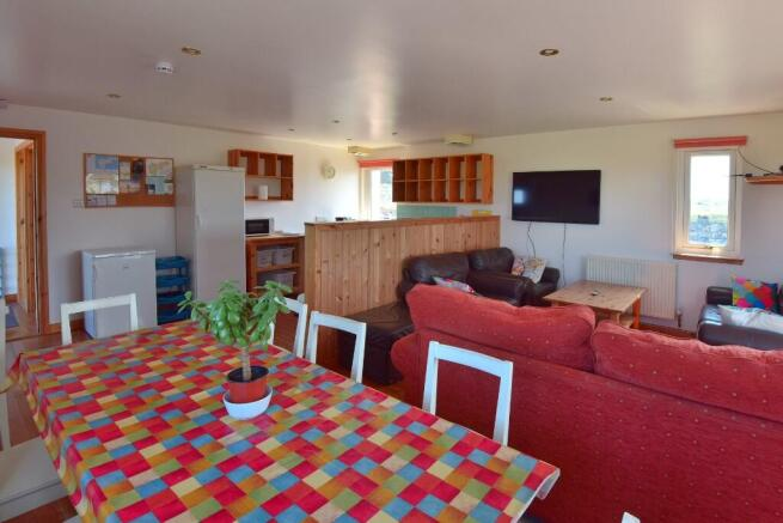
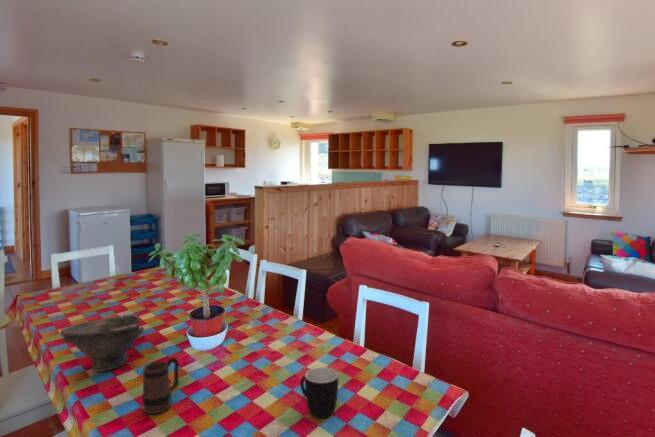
+ mug [141,356,180,415]
+ mug [299,366,340,419]
+ bowl [60,314,145,373]
